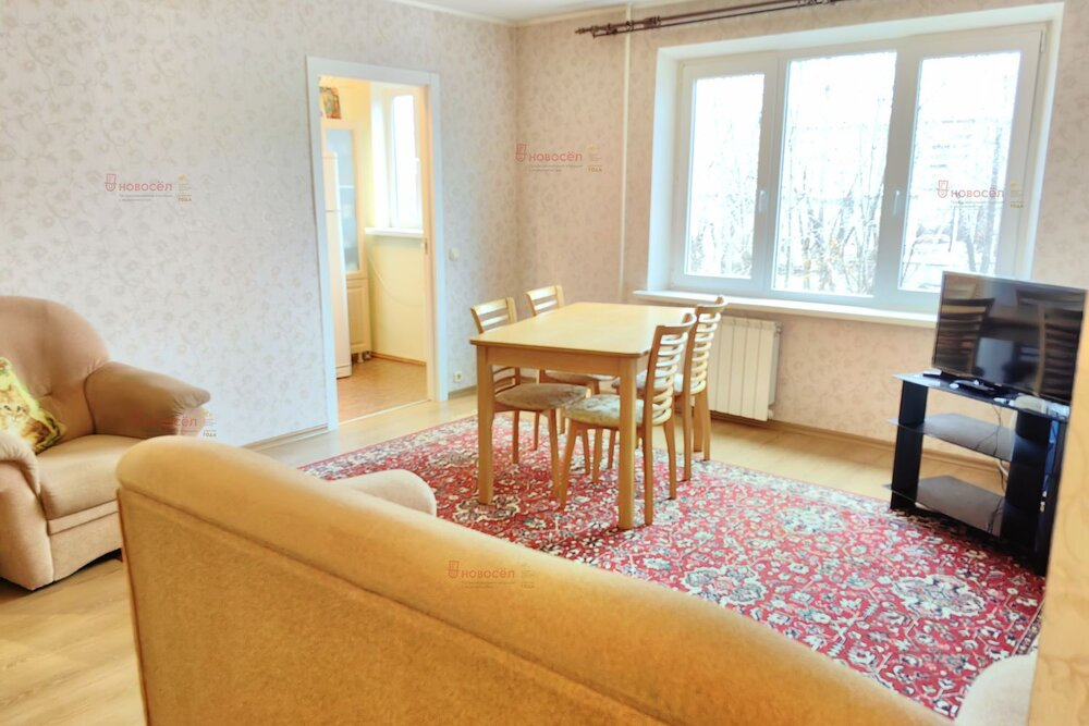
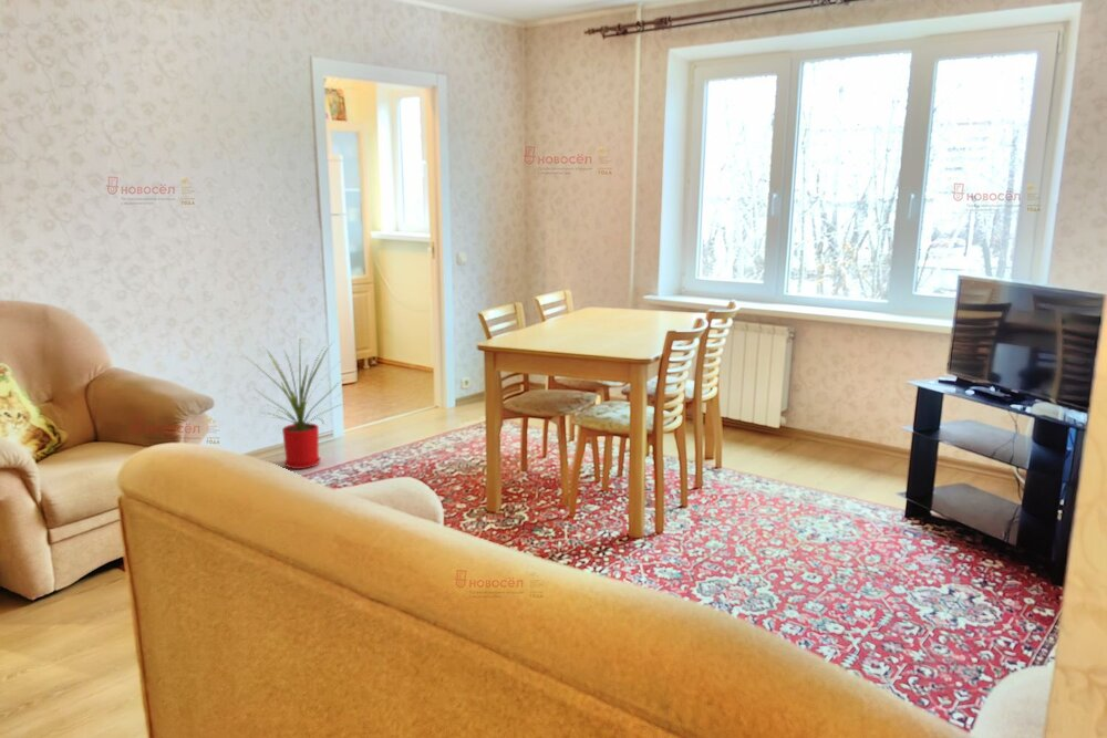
+ house plant [246,340,350,470]
